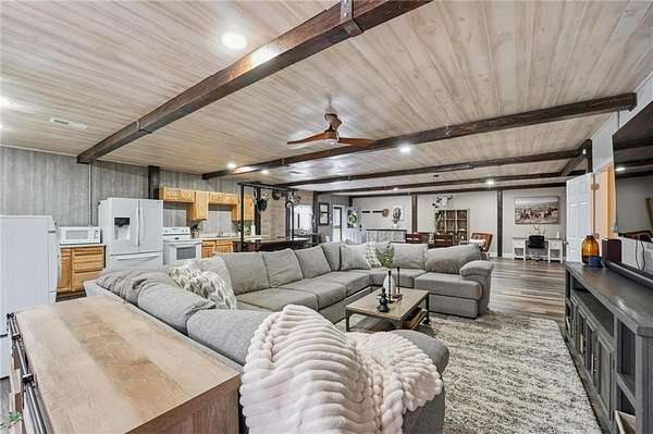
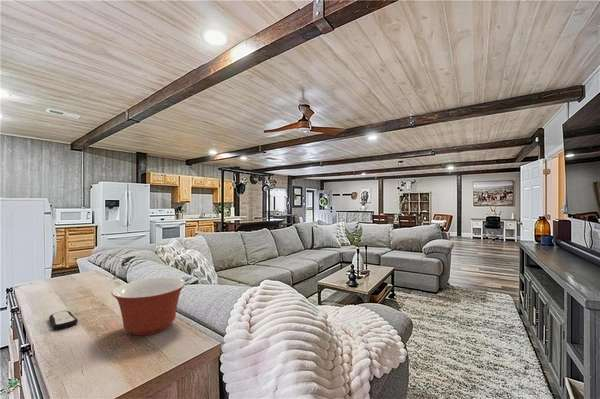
+ mixing bowl [111,277,187,337]
+ remote control [48,310,79,331]
